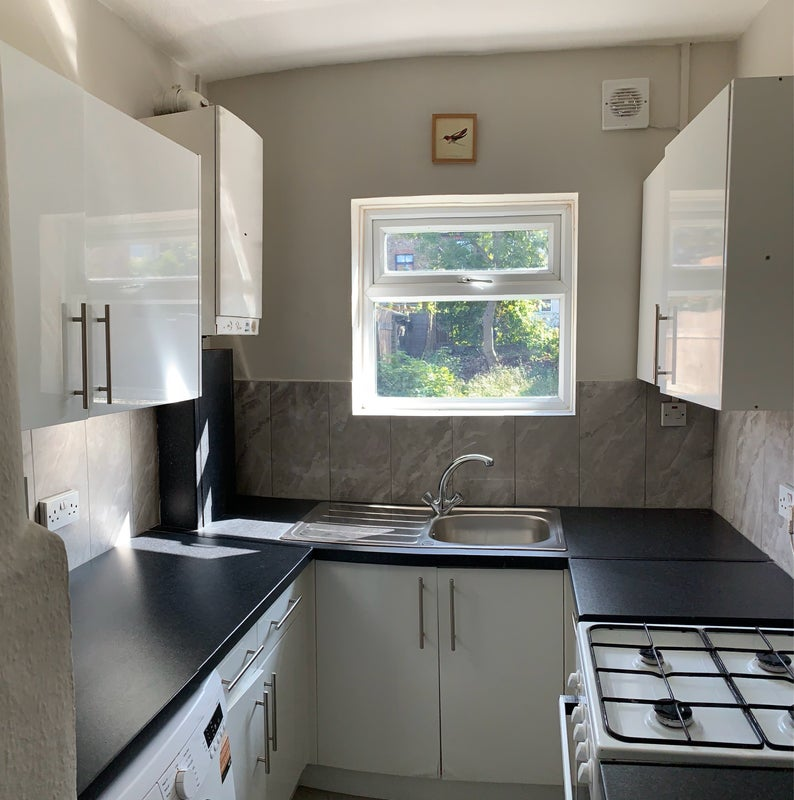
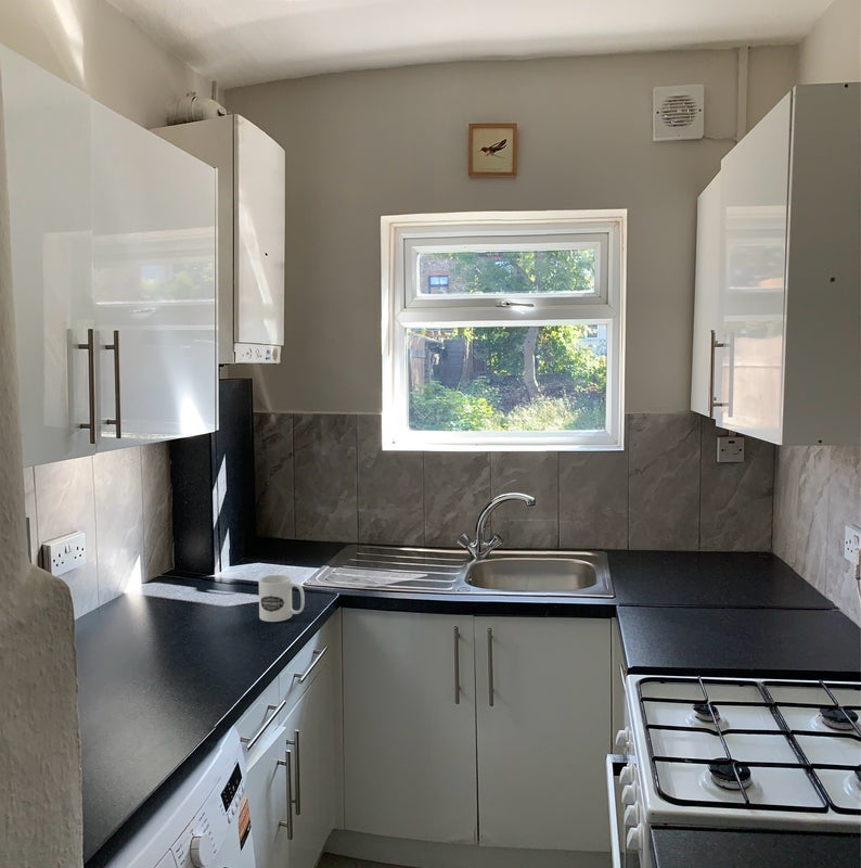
+ mug [258,574,306,623]
